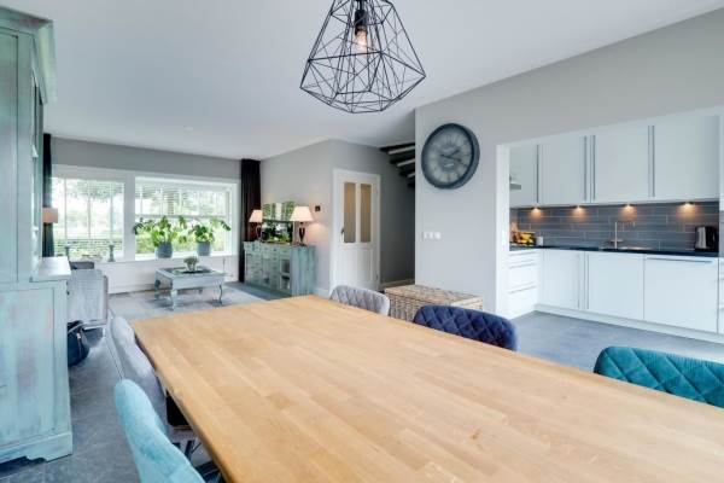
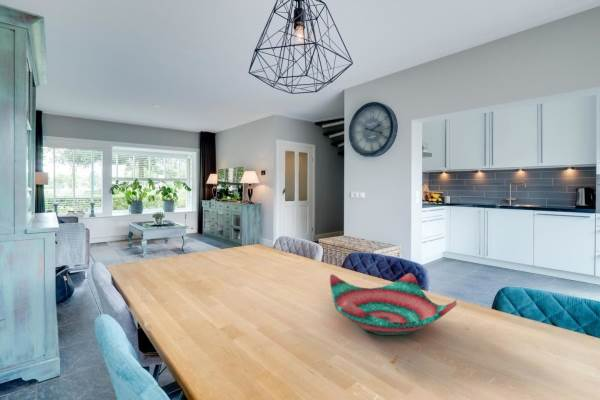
+ decorative bowl [329,272,457,336]
